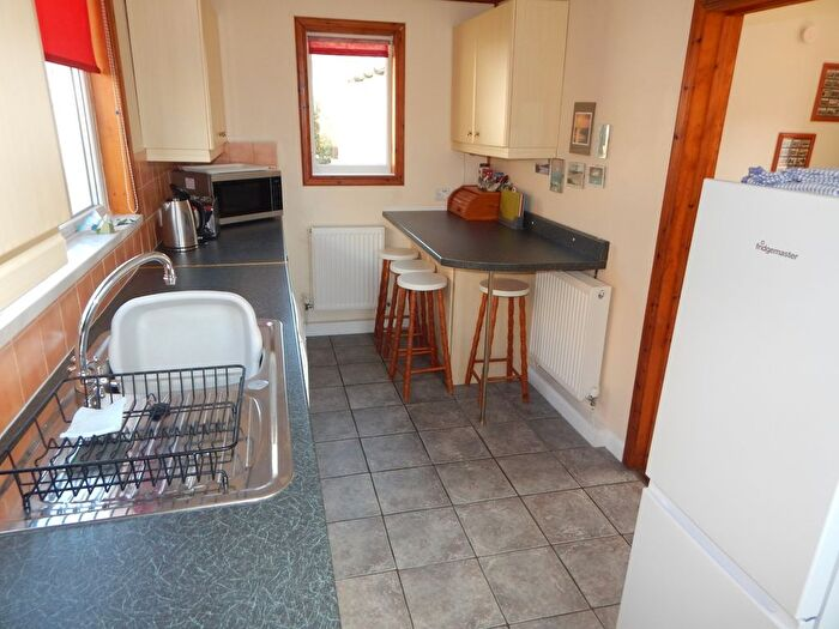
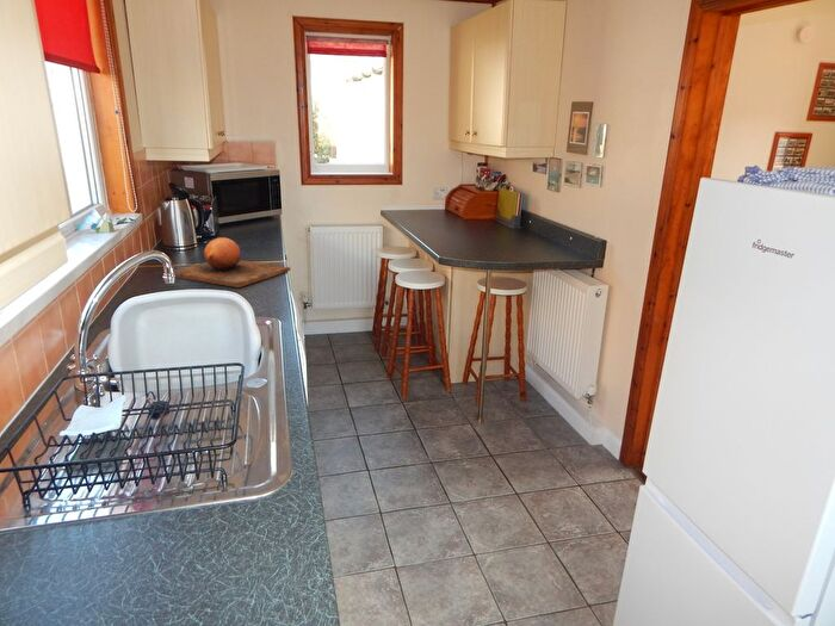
+ chopping board [174,236,291,289]
